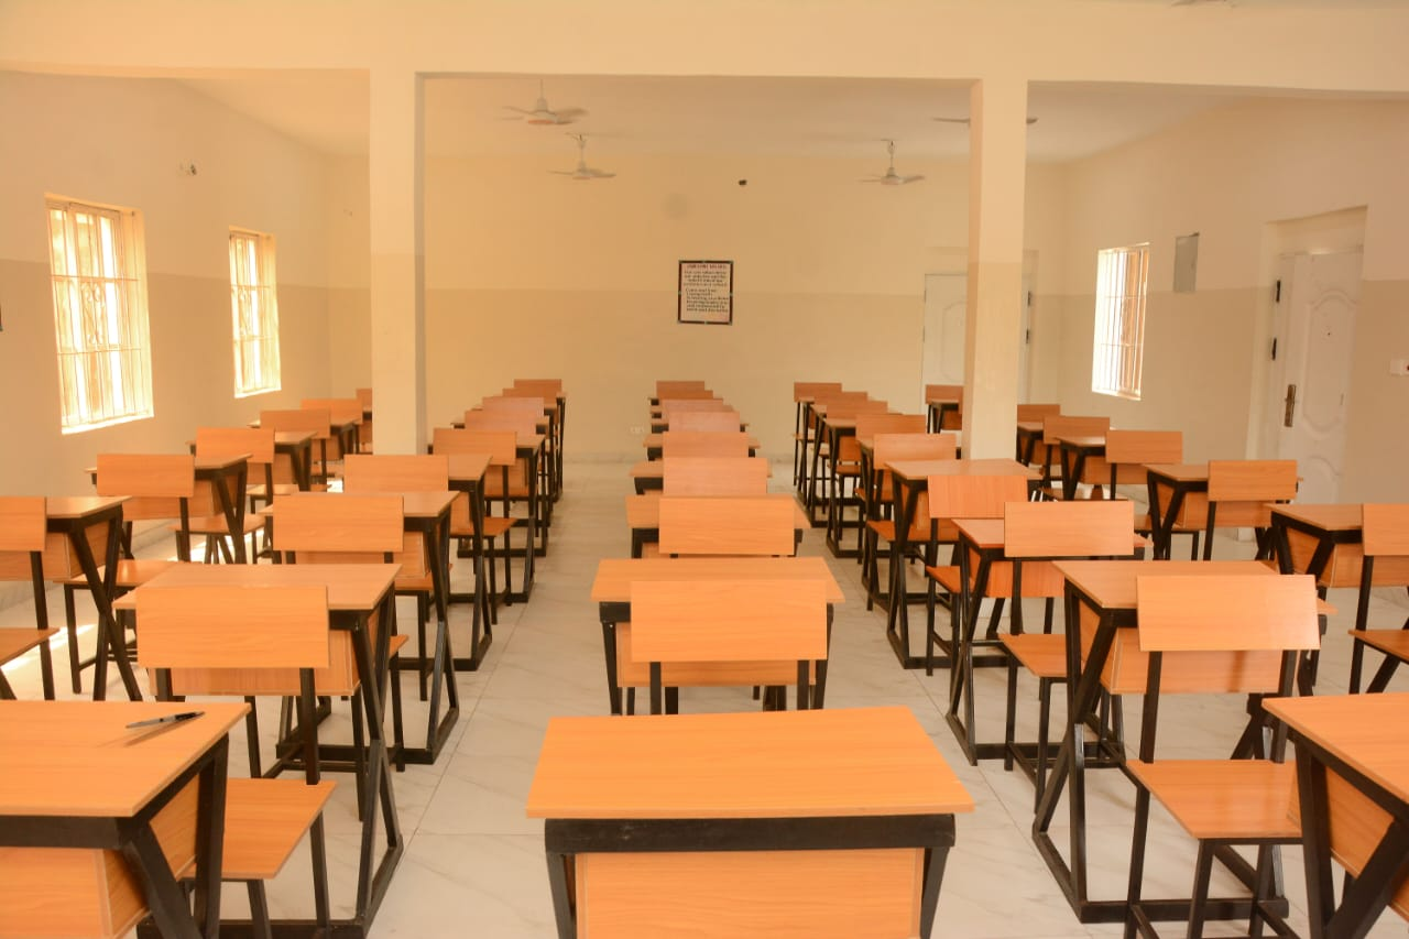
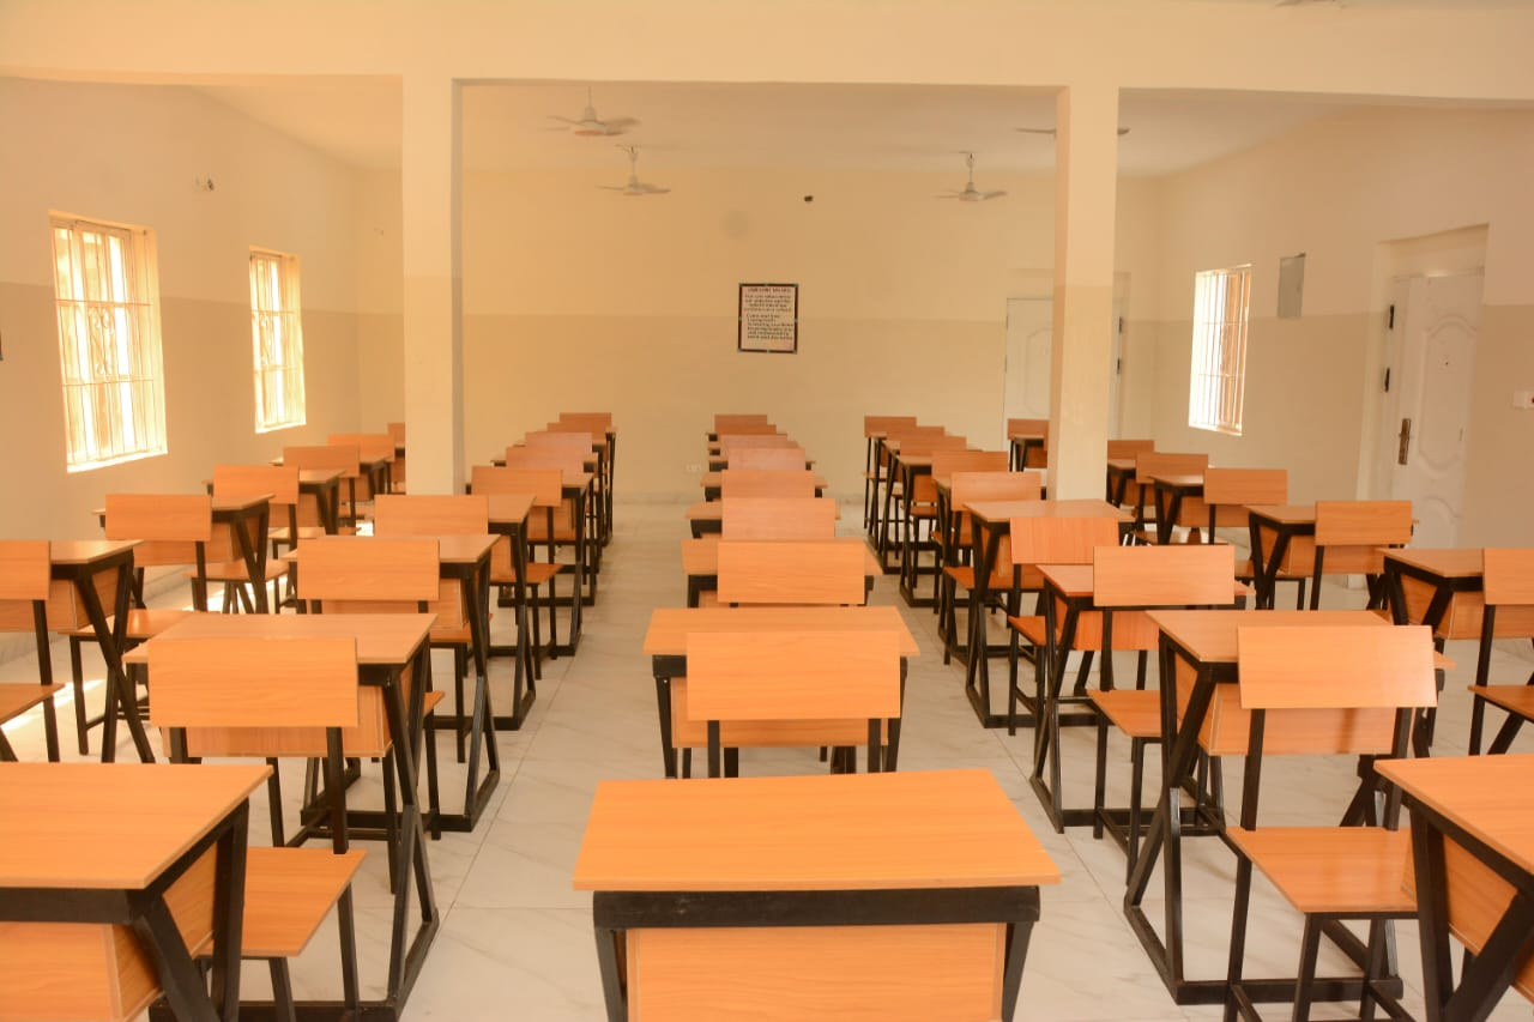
- pen [124,710,206,730]
